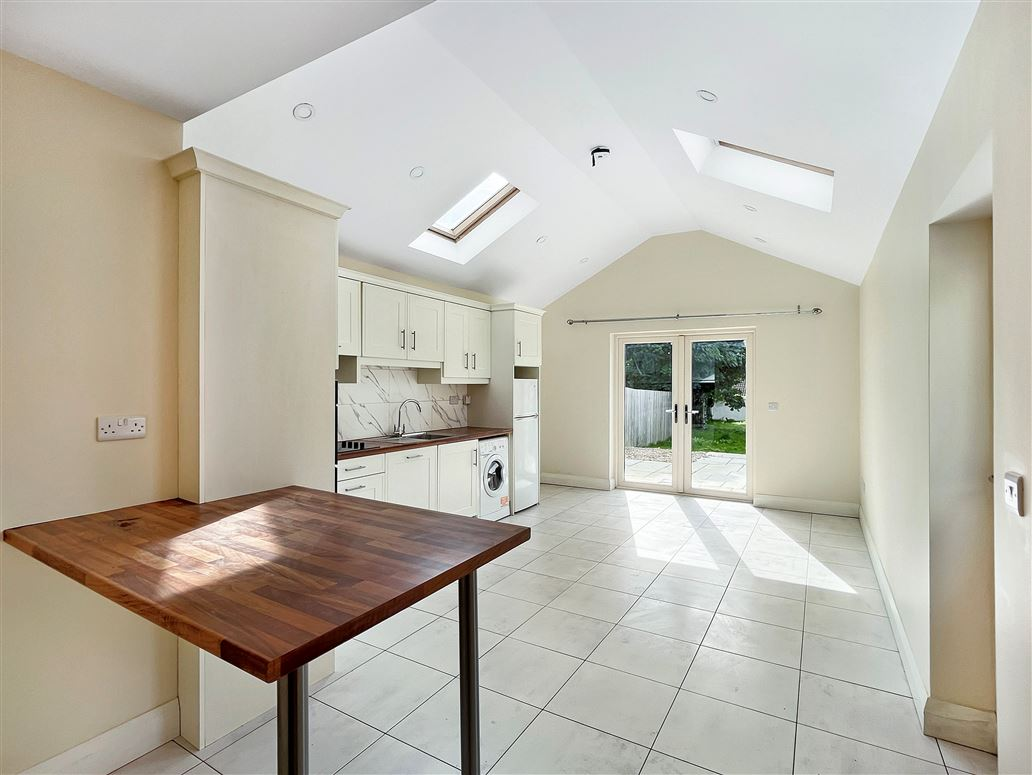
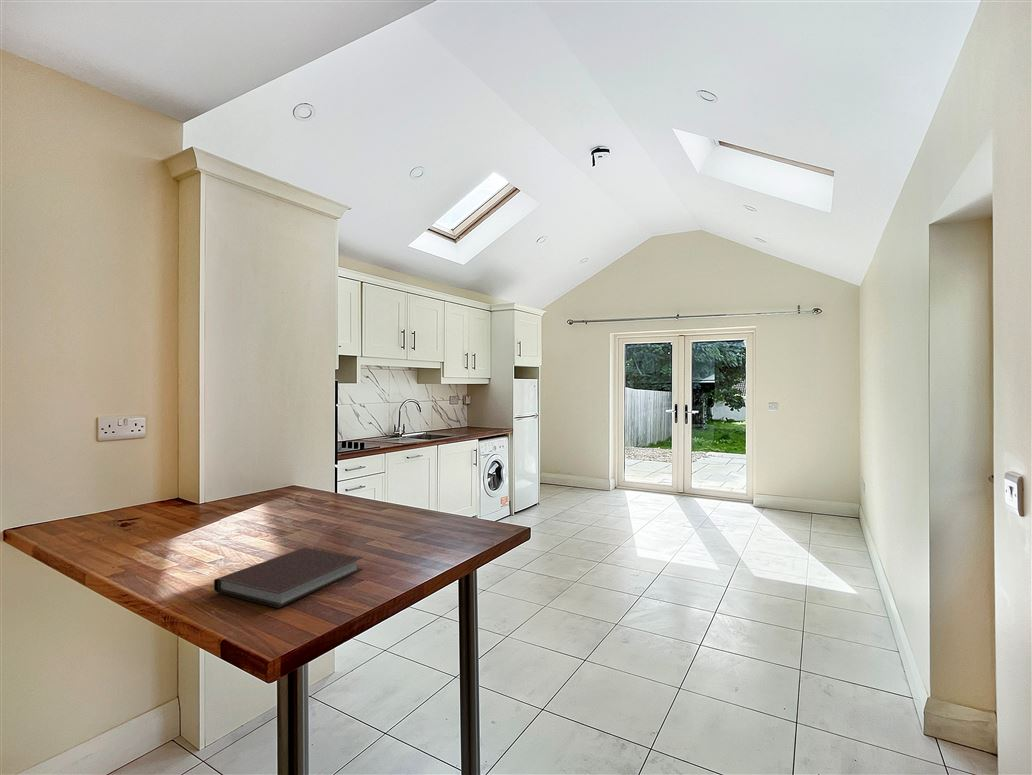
+ notebook [213,547,363,609]
